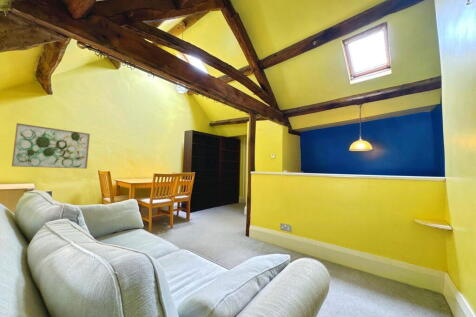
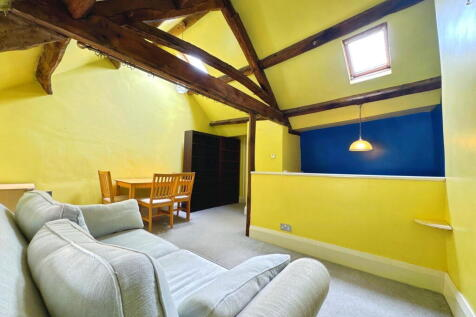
- wall art [11,122,91,170]
